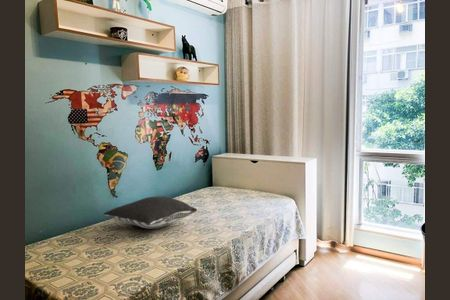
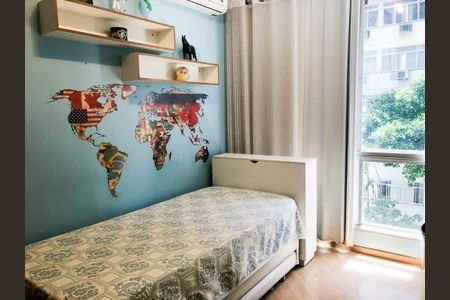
- pillow [103,195,198,230]
